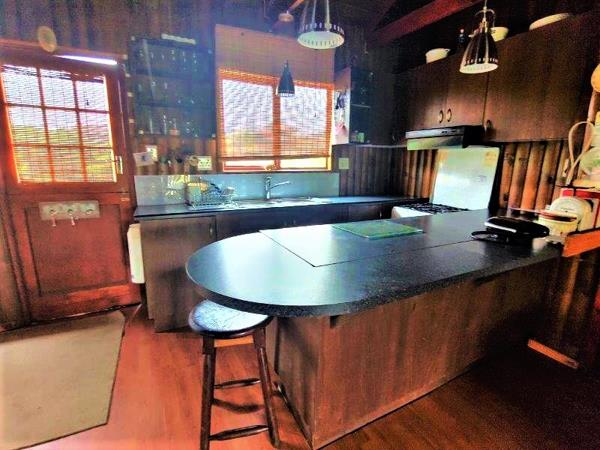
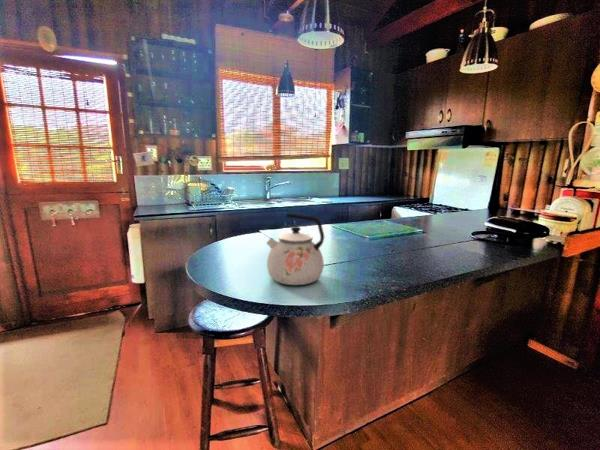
+ kettle [265,213,325,286]
